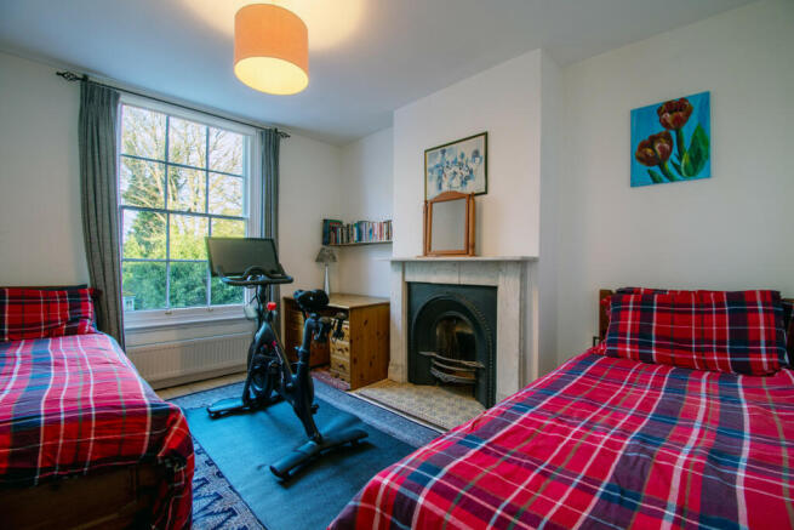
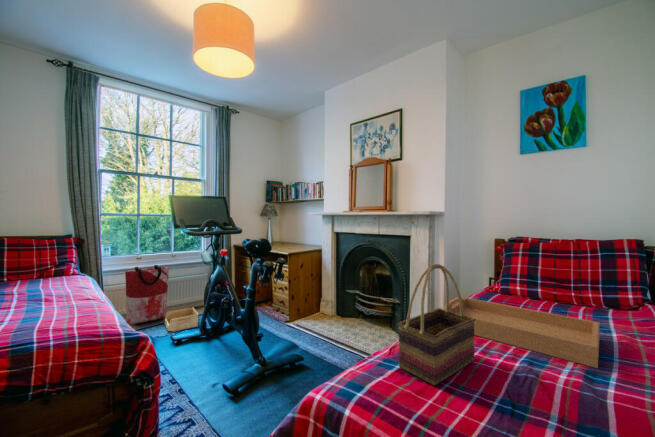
+ woven basket [397,263,476,387]
+ bag [124,264,170,326]
+ storage bin [164,306,200,333]
+ serving tray [442,296,601,369]
